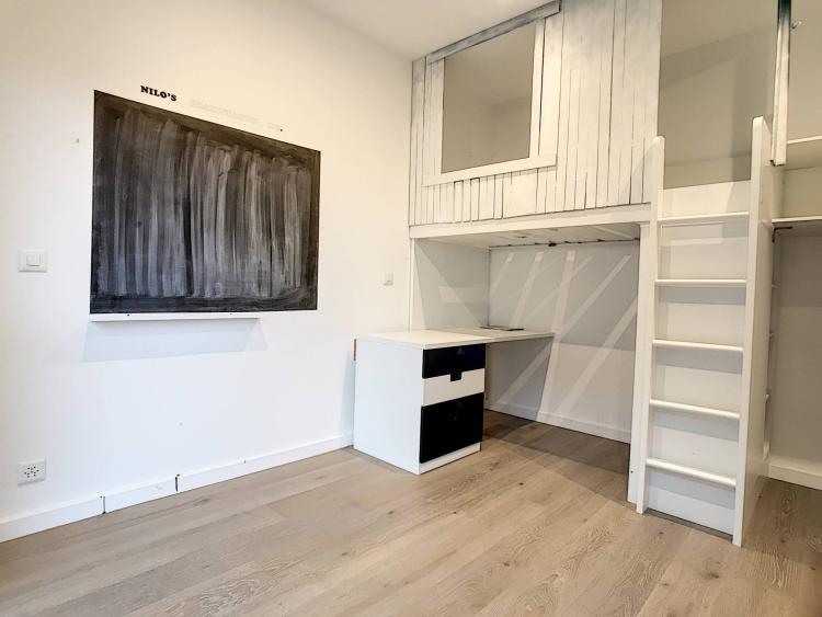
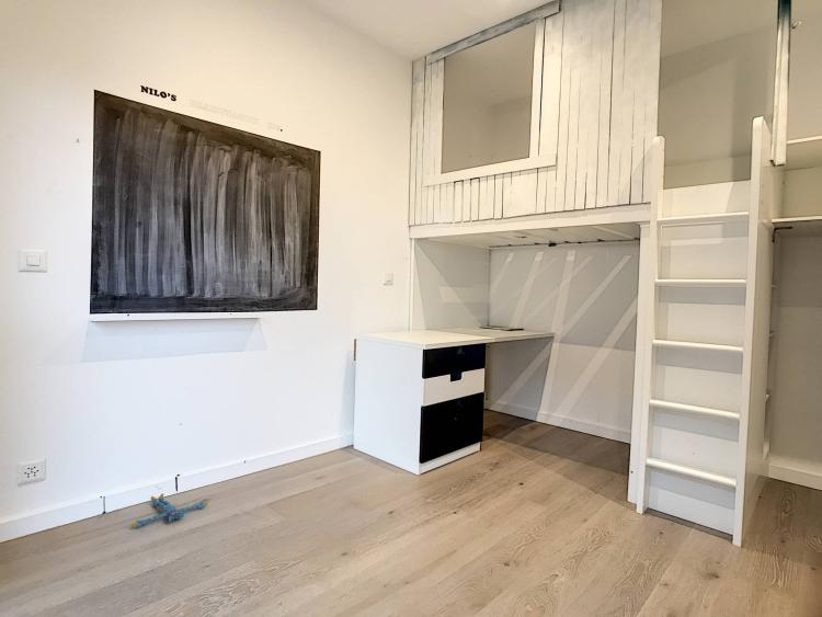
+ plush toy [130,492,209,528]
